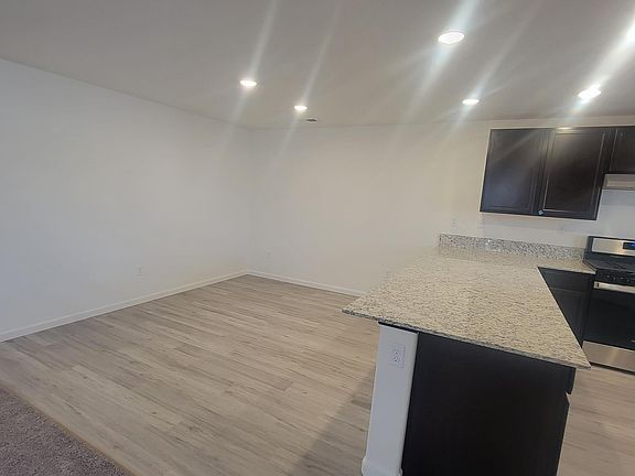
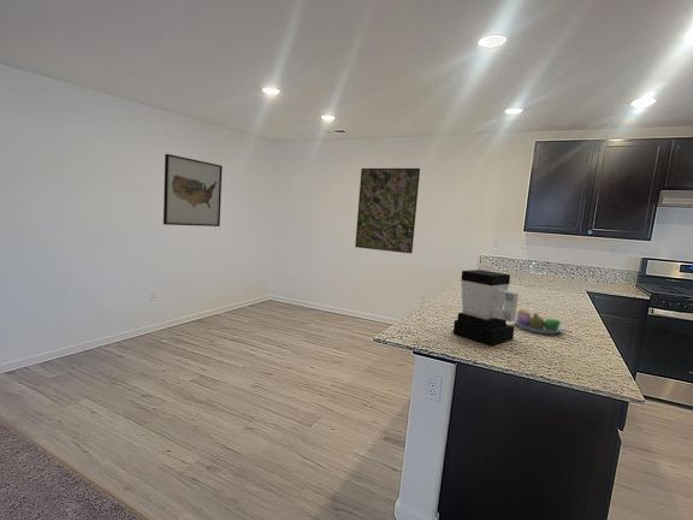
+ coffee maker [452,268,520,347]
+ fruit bowl [514,308,564,335]
+ wall art [162,153,224,228]
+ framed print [354,167,421,255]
